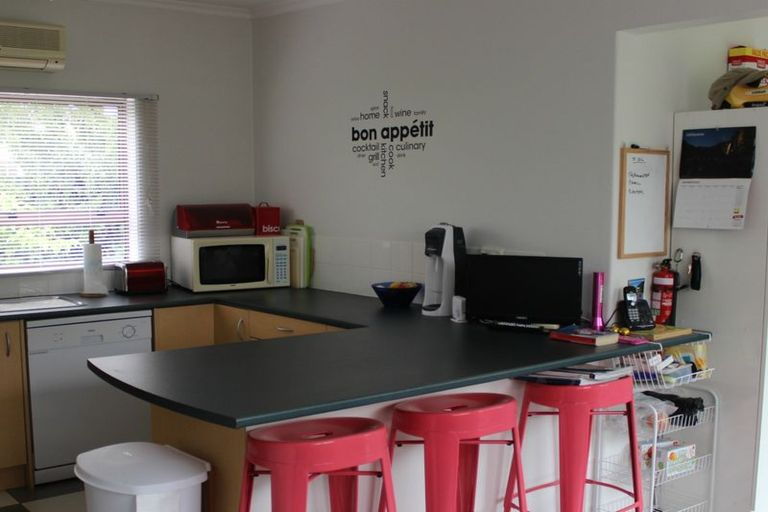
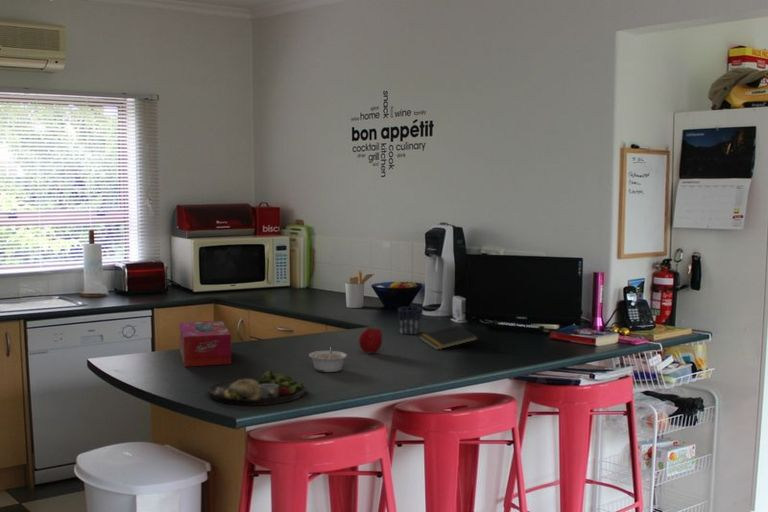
+ fruit [358,325,383,354]
+ notepad [418,325,479,351]
+ tissue box [178,320,232,368]
+ utensil holder [344,269,375,309]
+ legume [308,345,348,373]
+ dinner plate [207,370,308,406]
+ cup [397,306,422,335]
